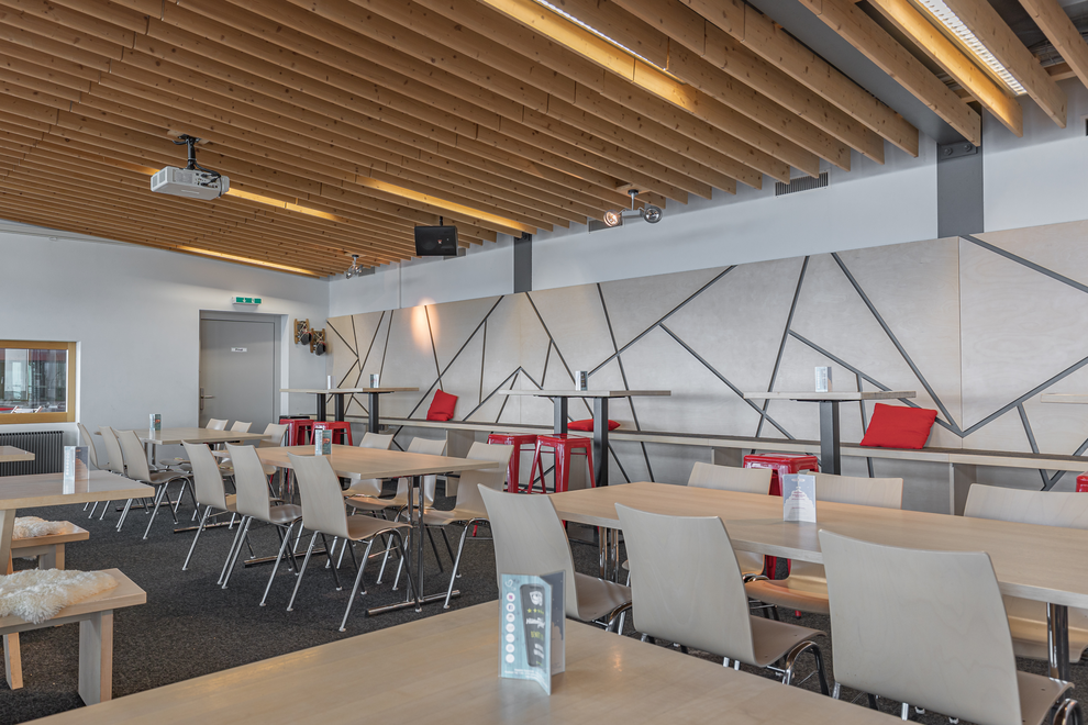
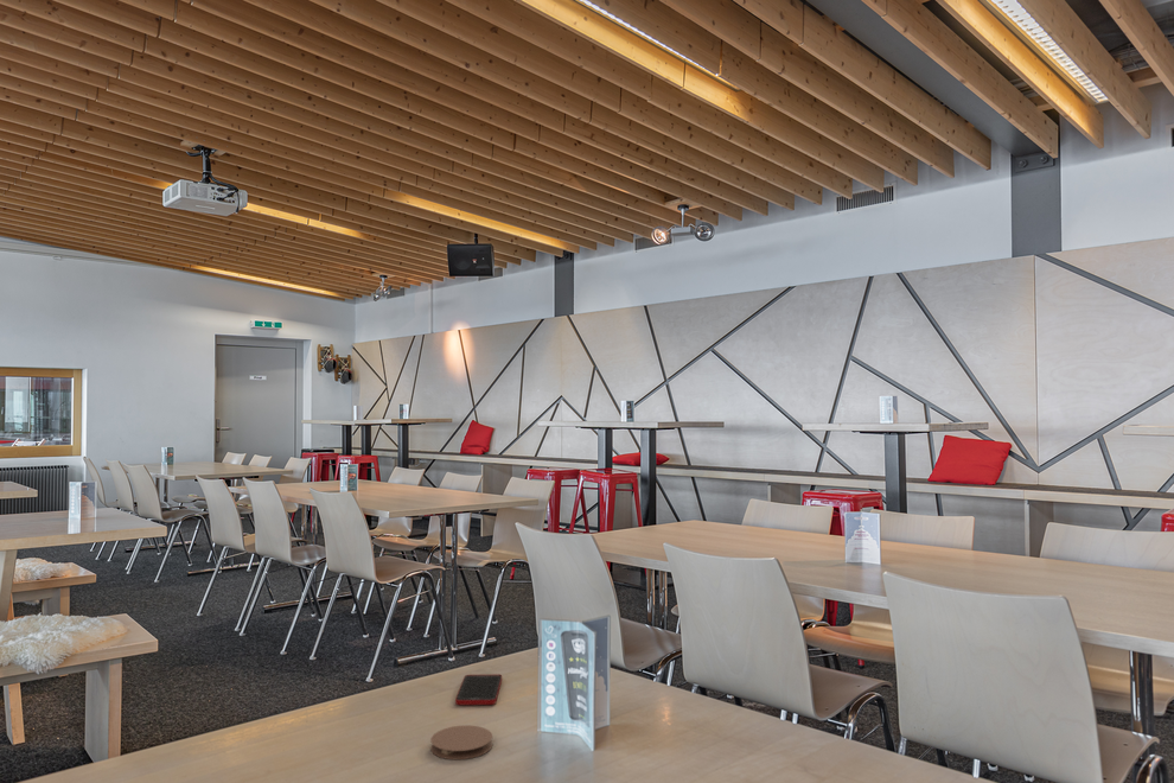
+ coaster [429,724,493,760]
+ cell phone [454,674,503,706]
